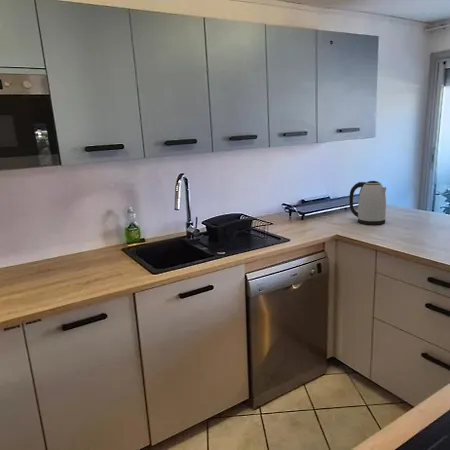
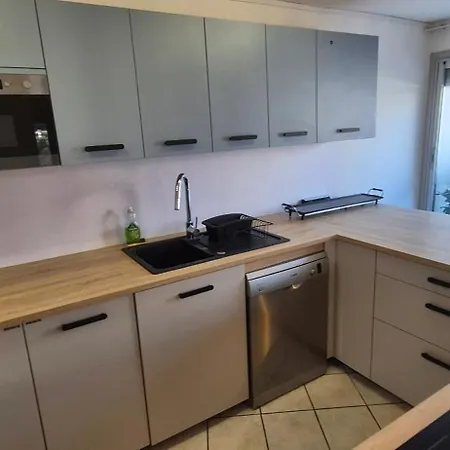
- kettle [349,180,387,226]
